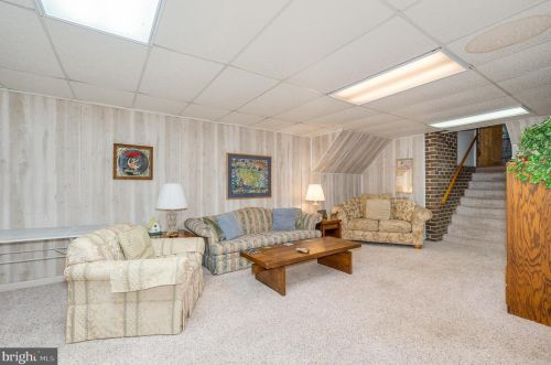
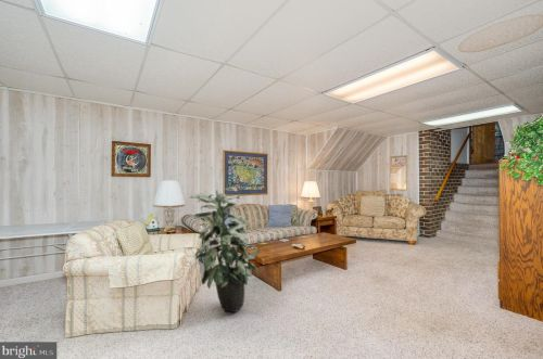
+ indoor plant [189,187,262,313]
